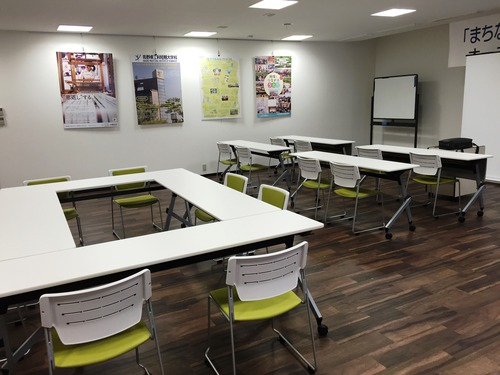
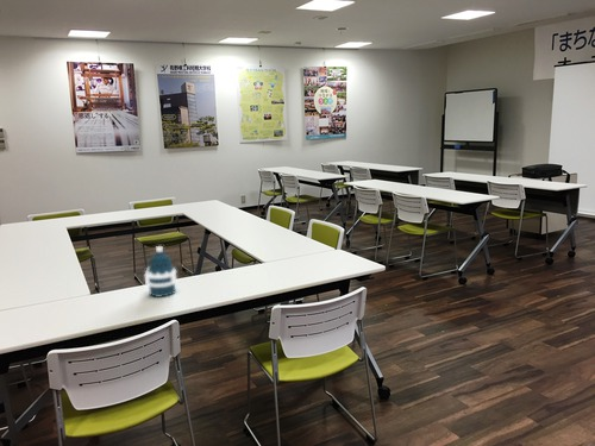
+ water bottle [144,245,178,299]
